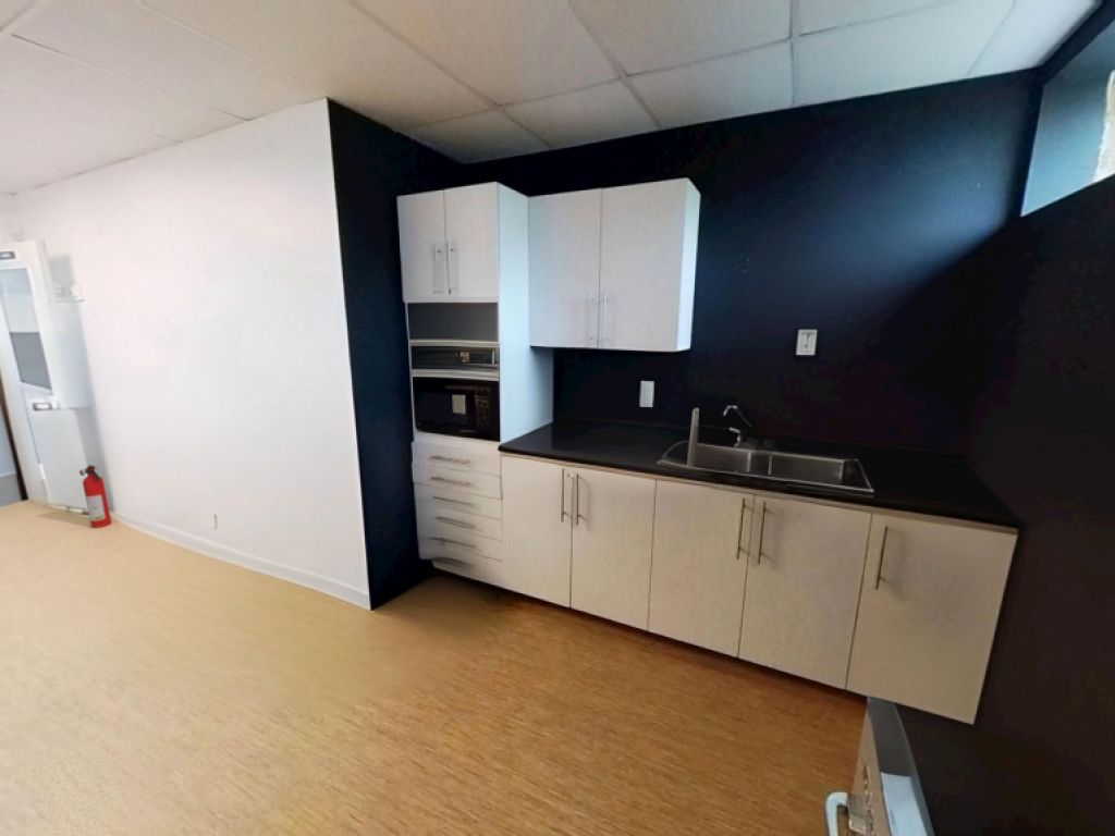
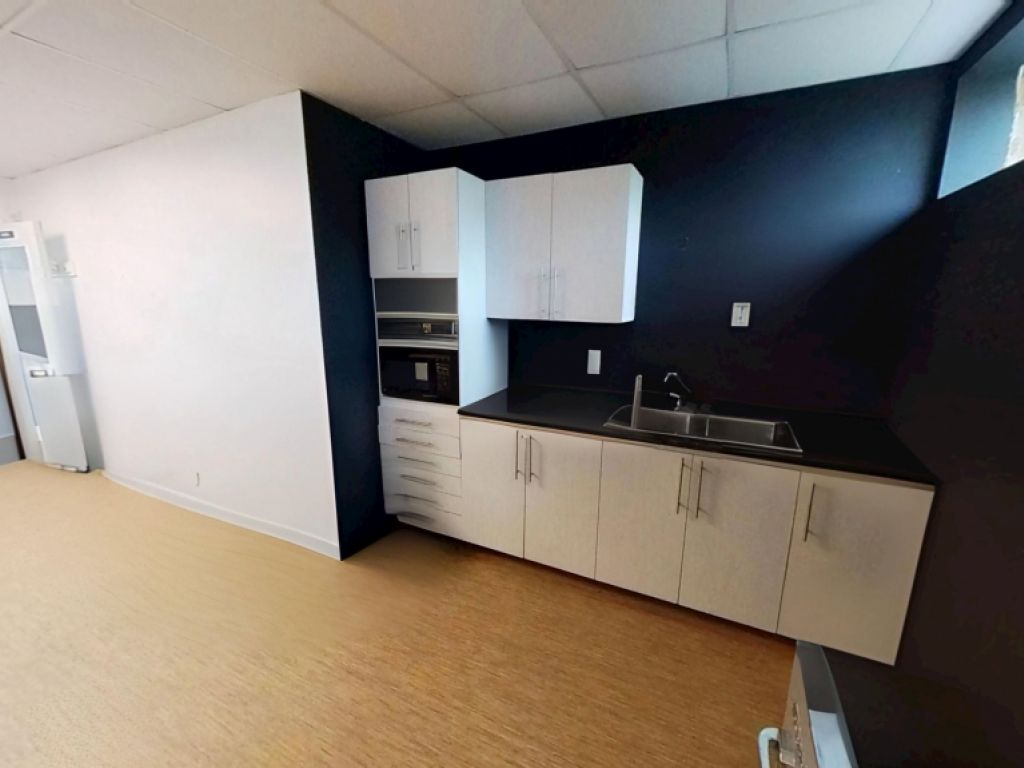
- fire extinguisher [78,464,112,529]
